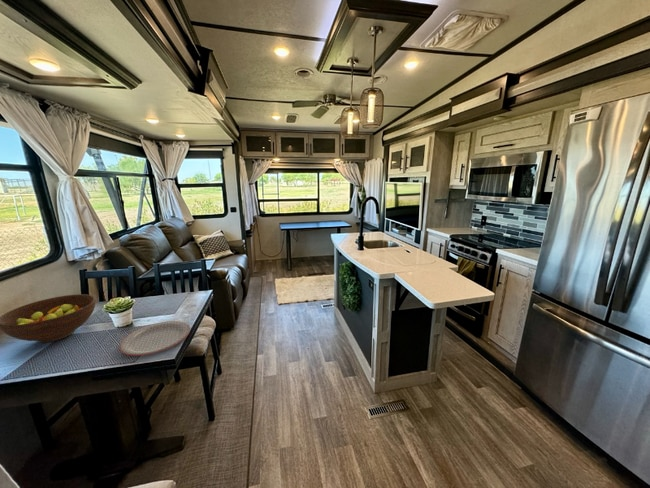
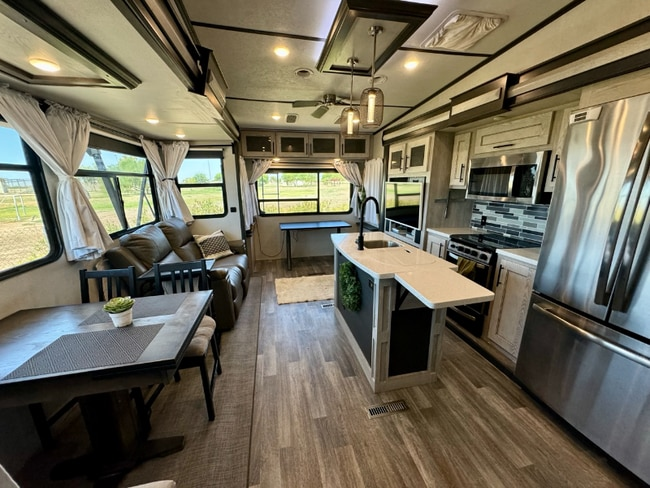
- plate [118,320,191,357]
- fruit bowl [0,293,96,343]
